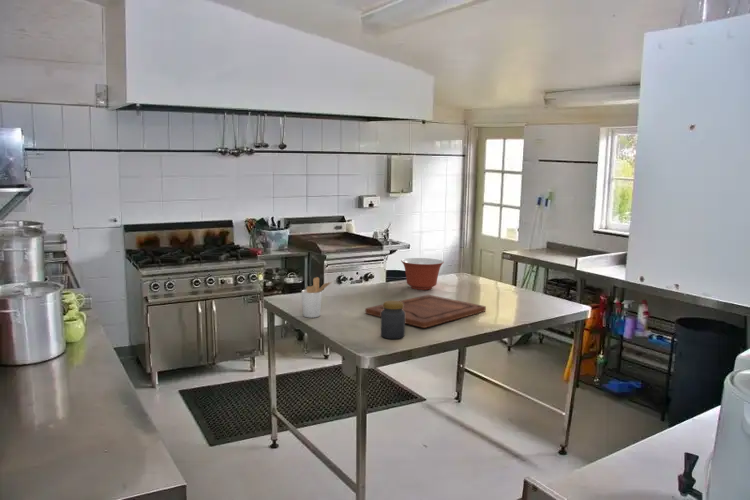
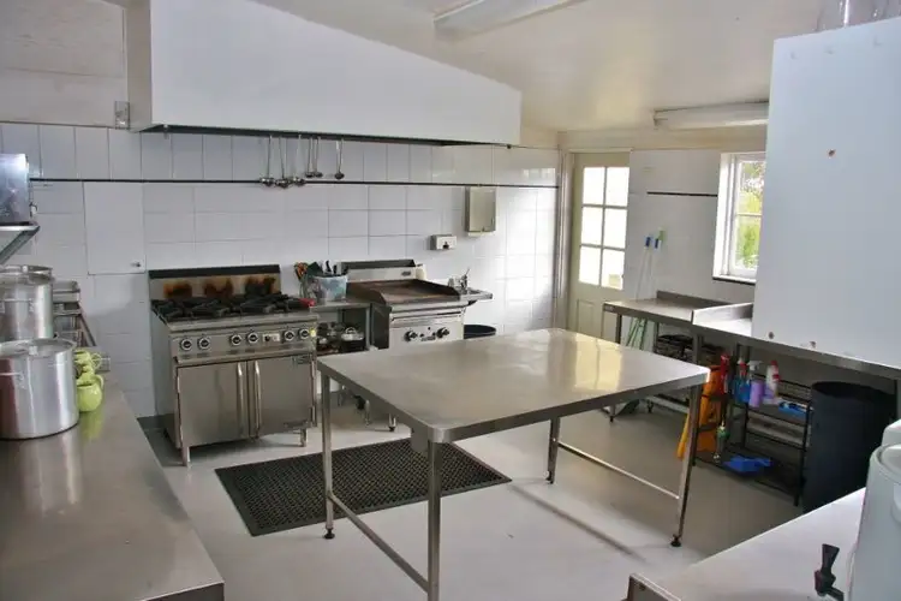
- cutting board [364,294,487,329]
- jar [380,300,406,340]
- mixing bowl [400,257,445,291]
- utensil holder [301,276,333,319]
